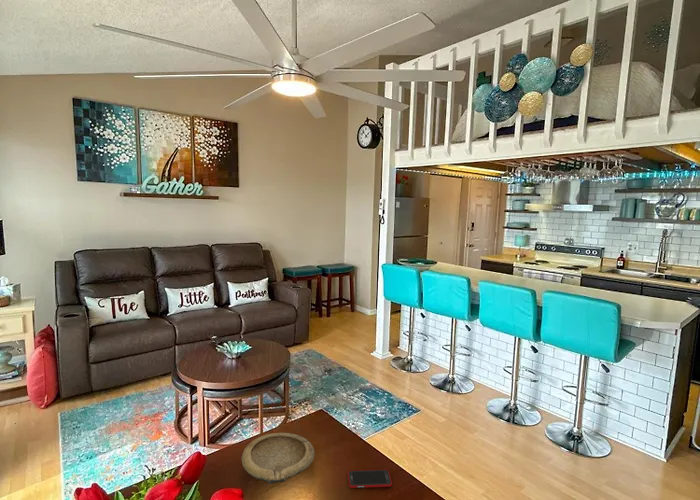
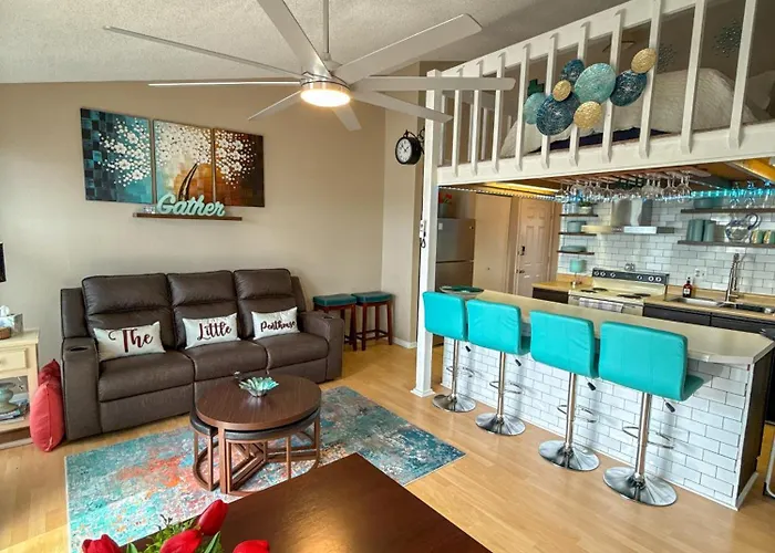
- bowl [241,432,315,485]
- cell phone [347,468,393,489]
